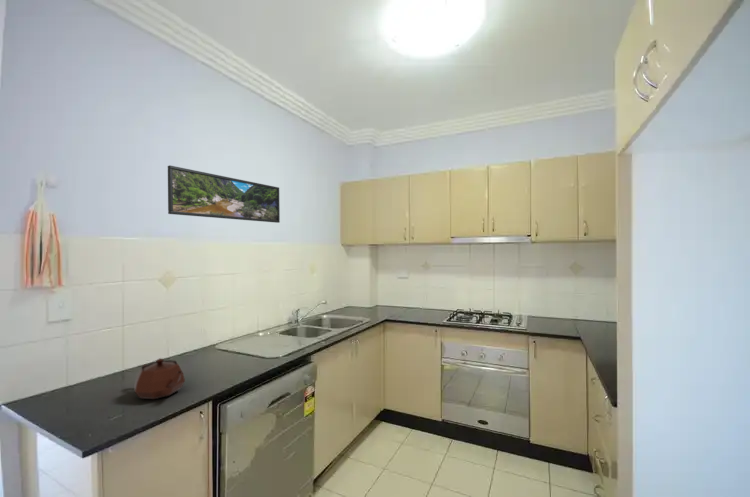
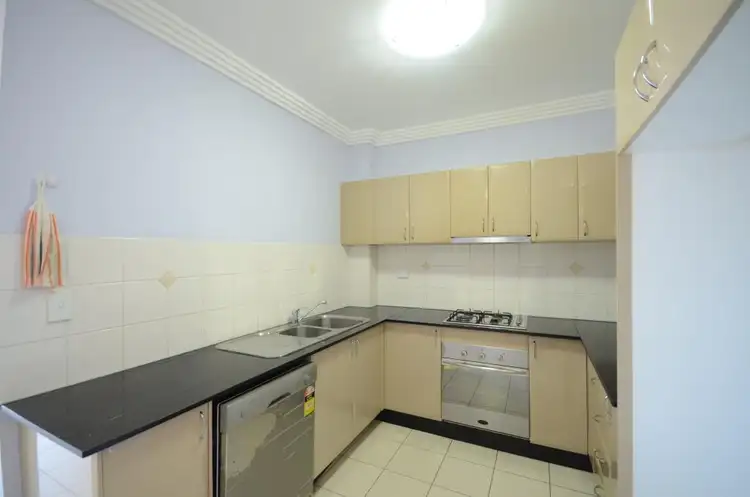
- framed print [167,164,281,224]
- teapot [133,357,186,400]
